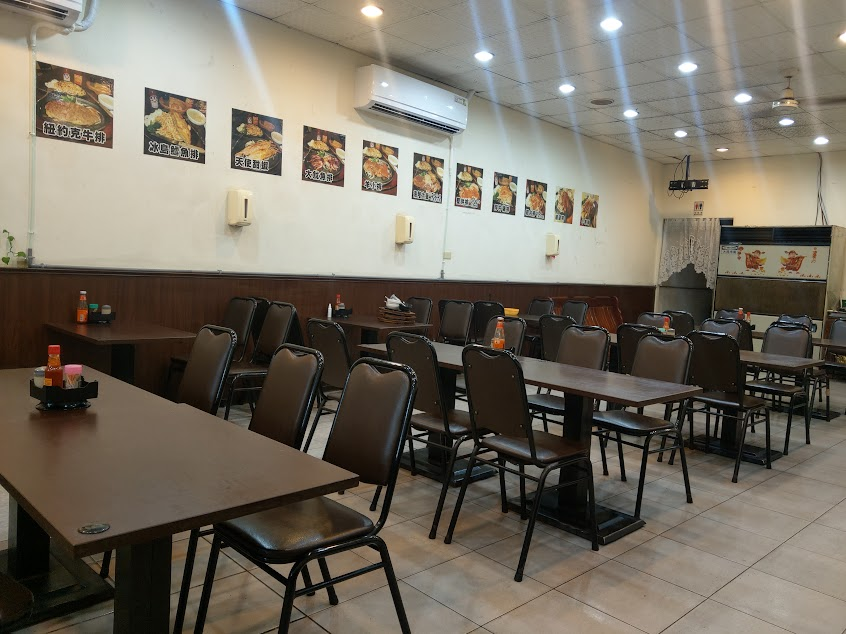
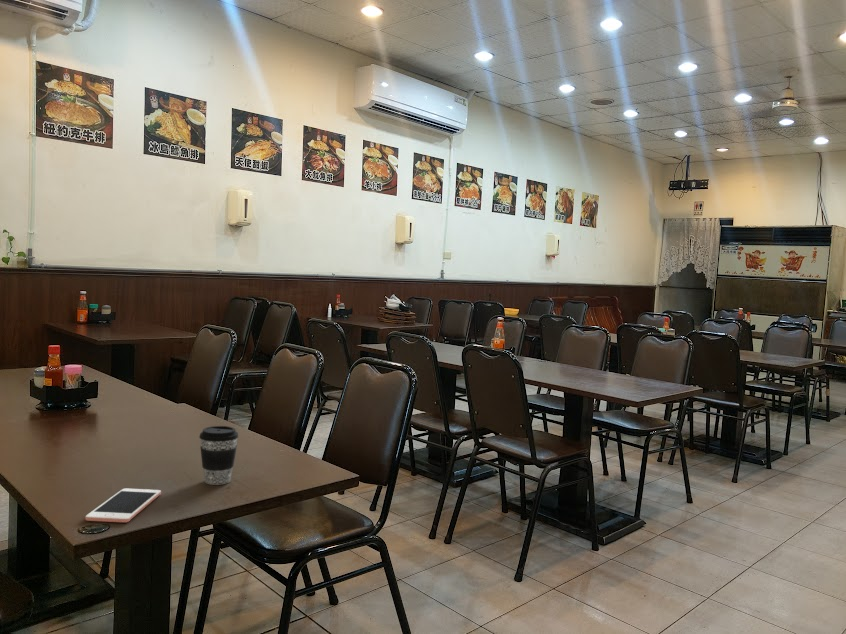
+ coffee cup [198,425,239,486]
+ cell phone [85,488,162,523]
